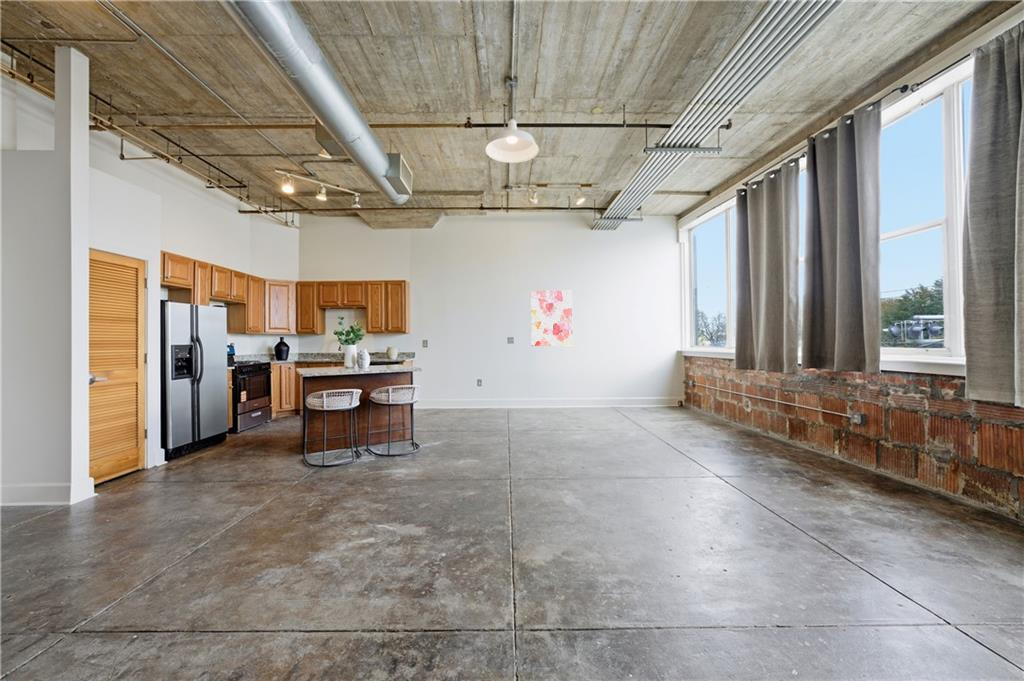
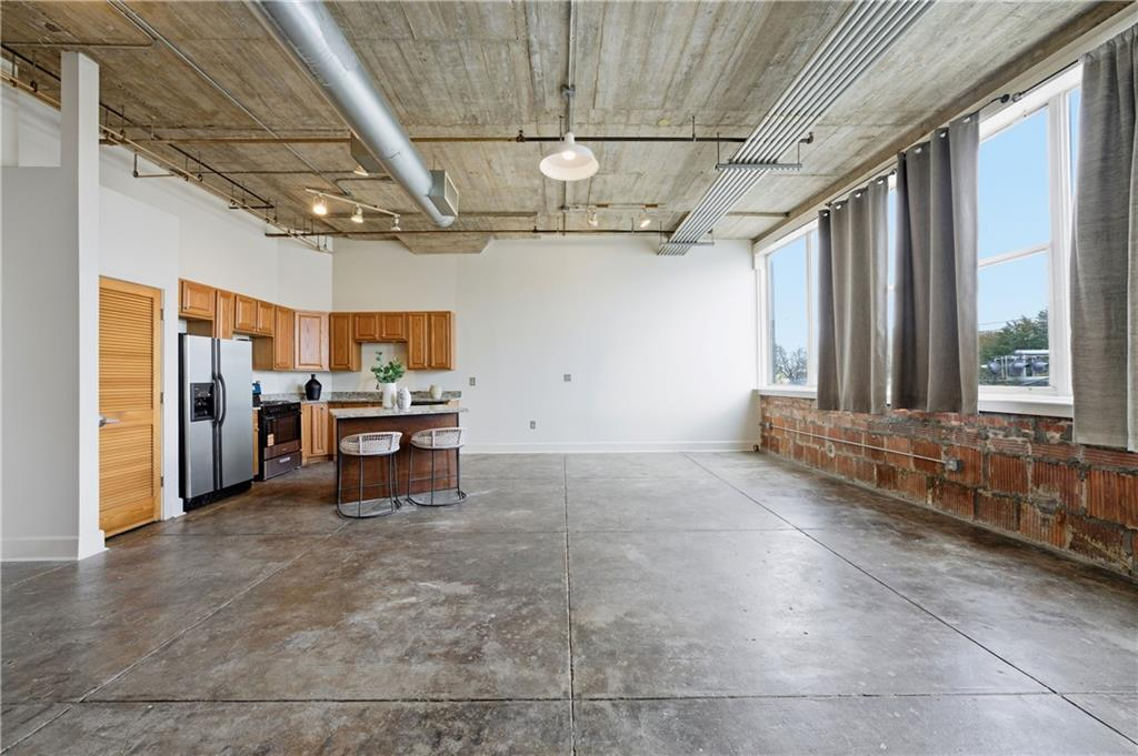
- wall art [530,290,574,347]
